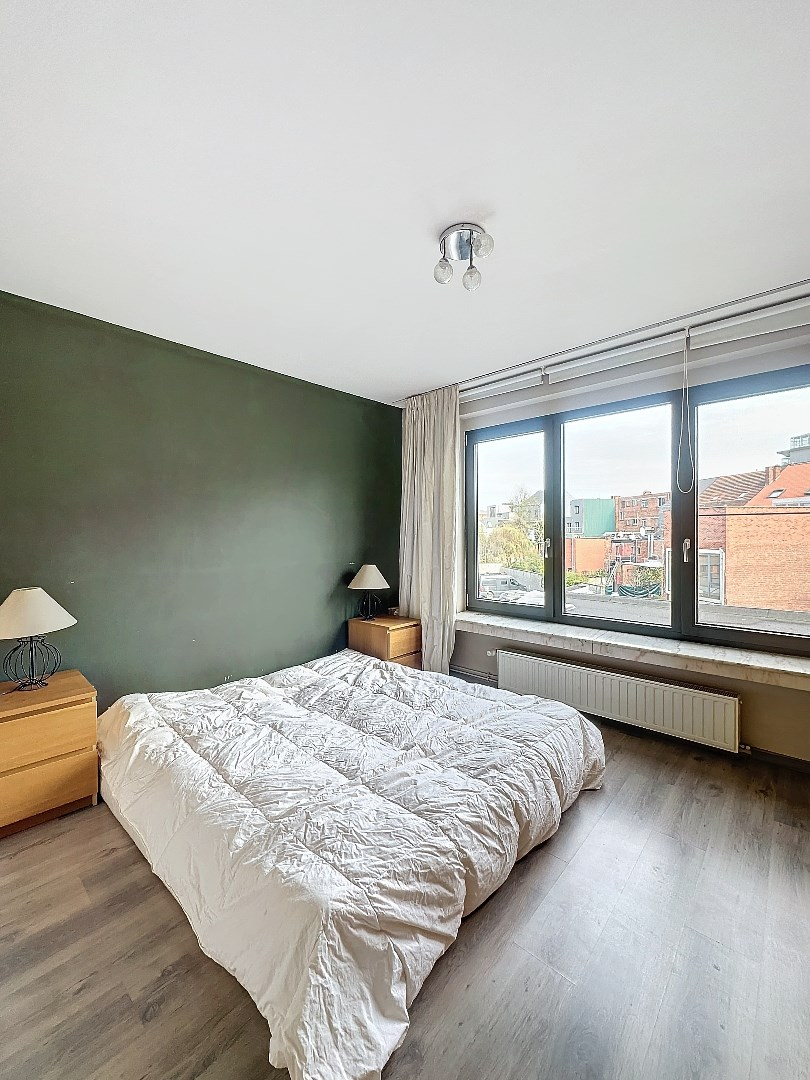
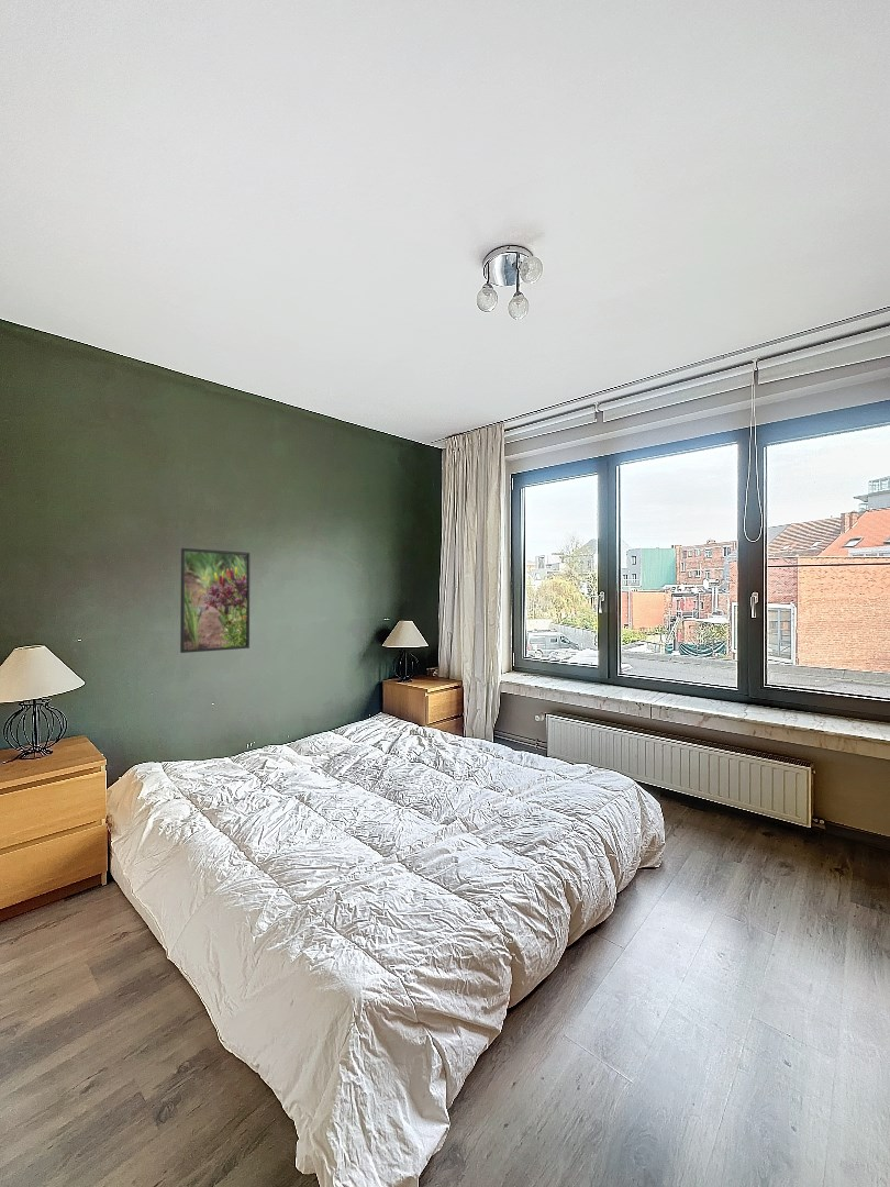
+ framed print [179,547,252,654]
